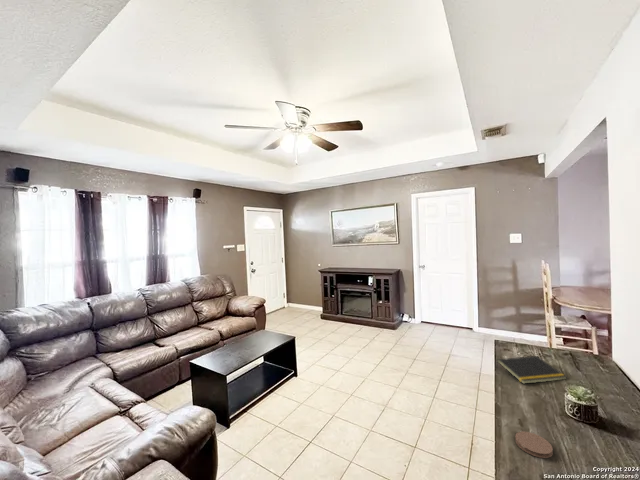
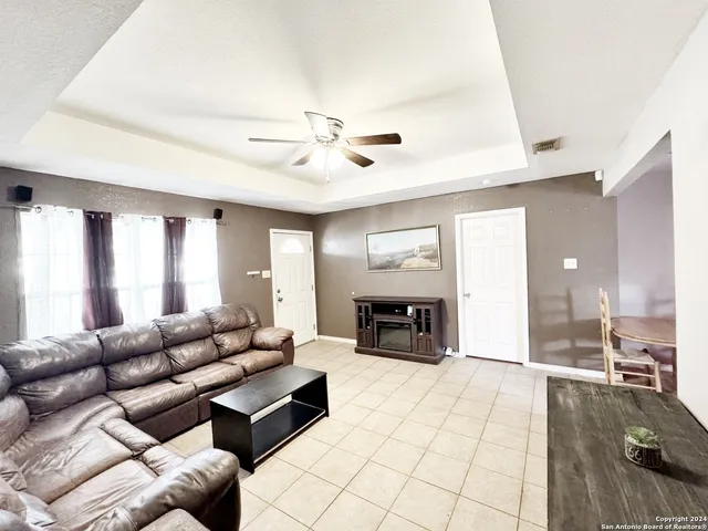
- notepad [496,355,567,385]
- coaster [514,430,554,459]
